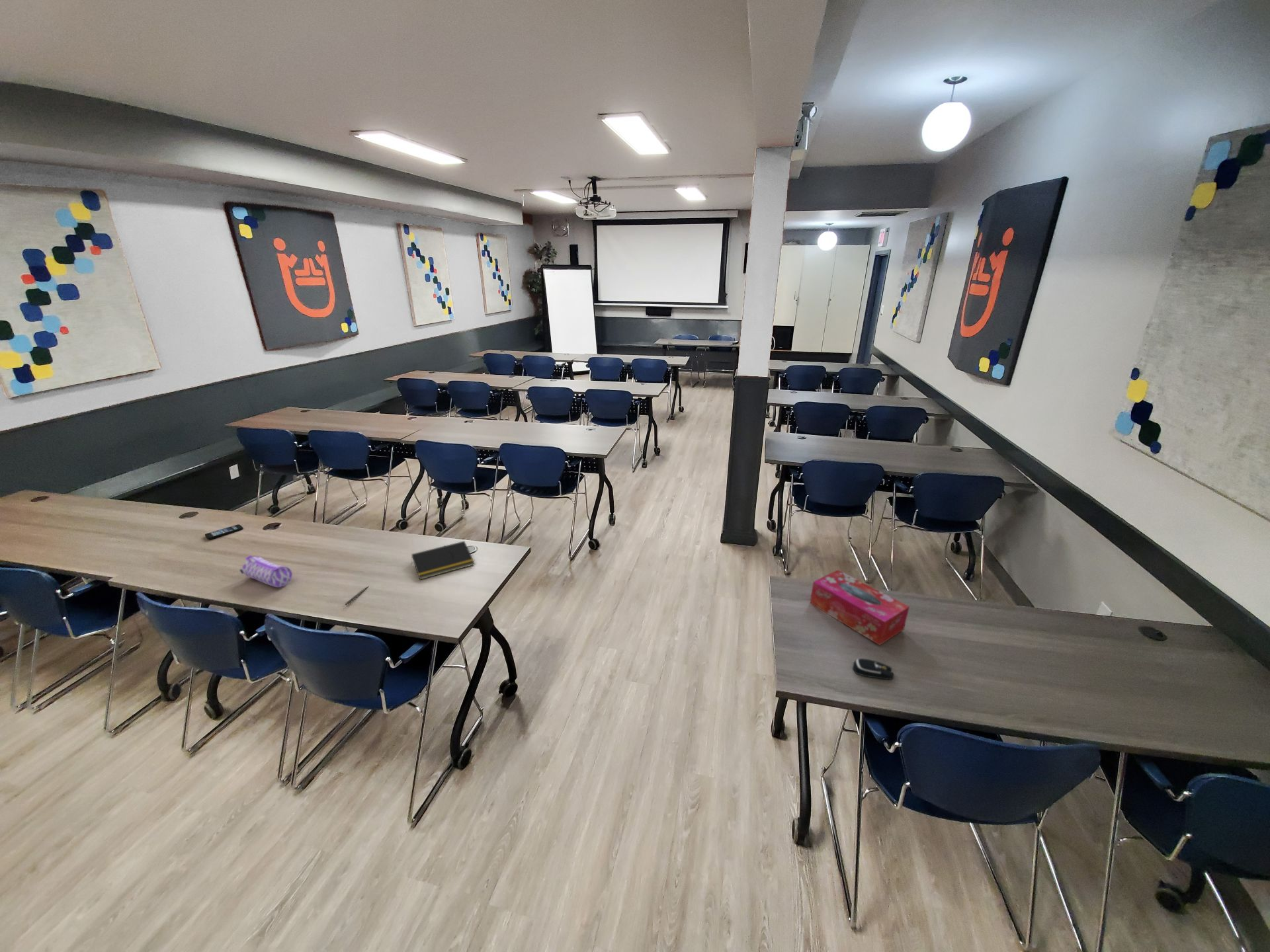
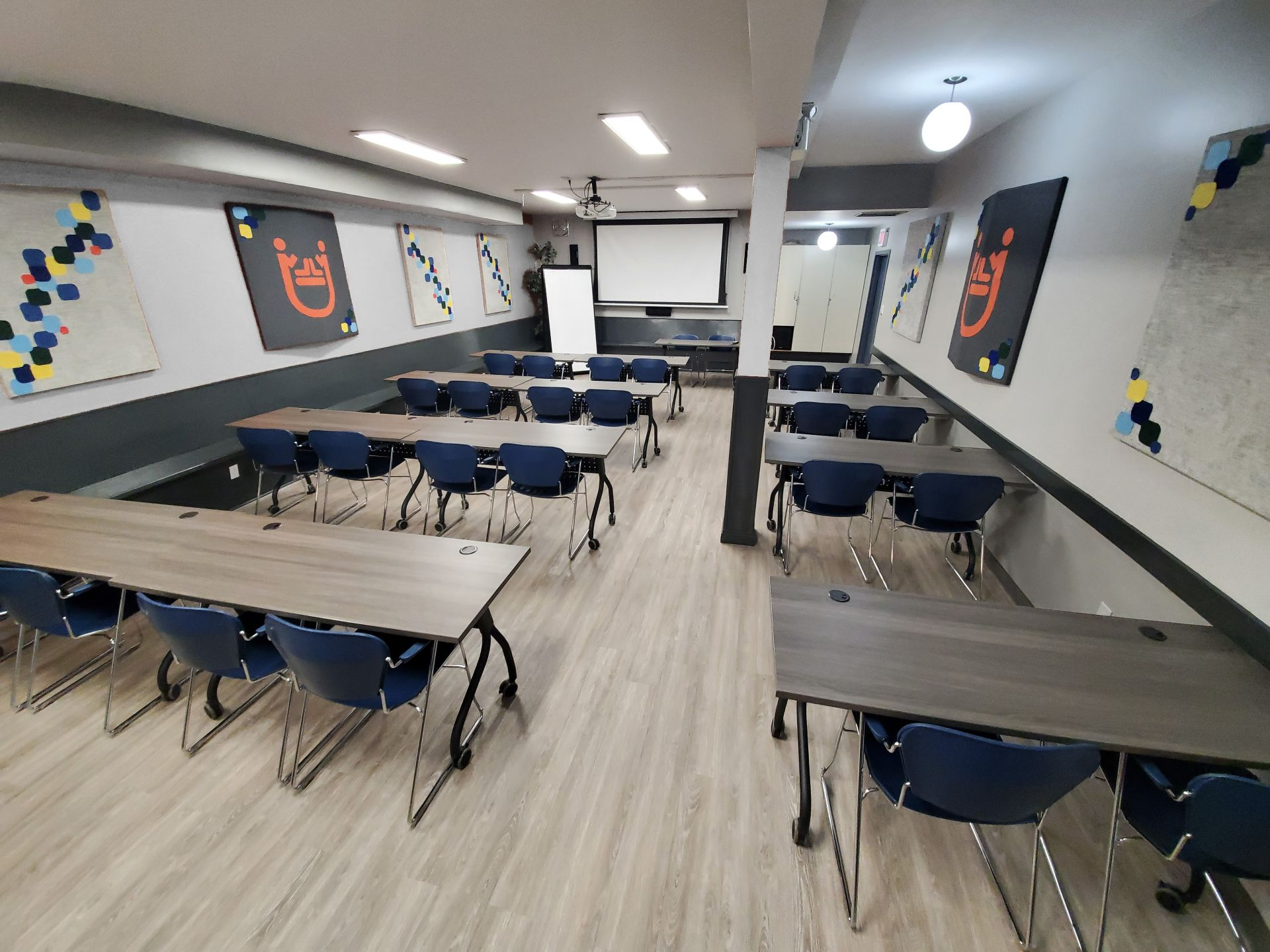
- notepad [411,540,475,580]
- pencil case [239,555,293,588]
- smartphone [204,524,243,540]
- pen [345,585,370,606]
- computer mouse [852,658,895,680]
- tissue box [810,569,910,646]
